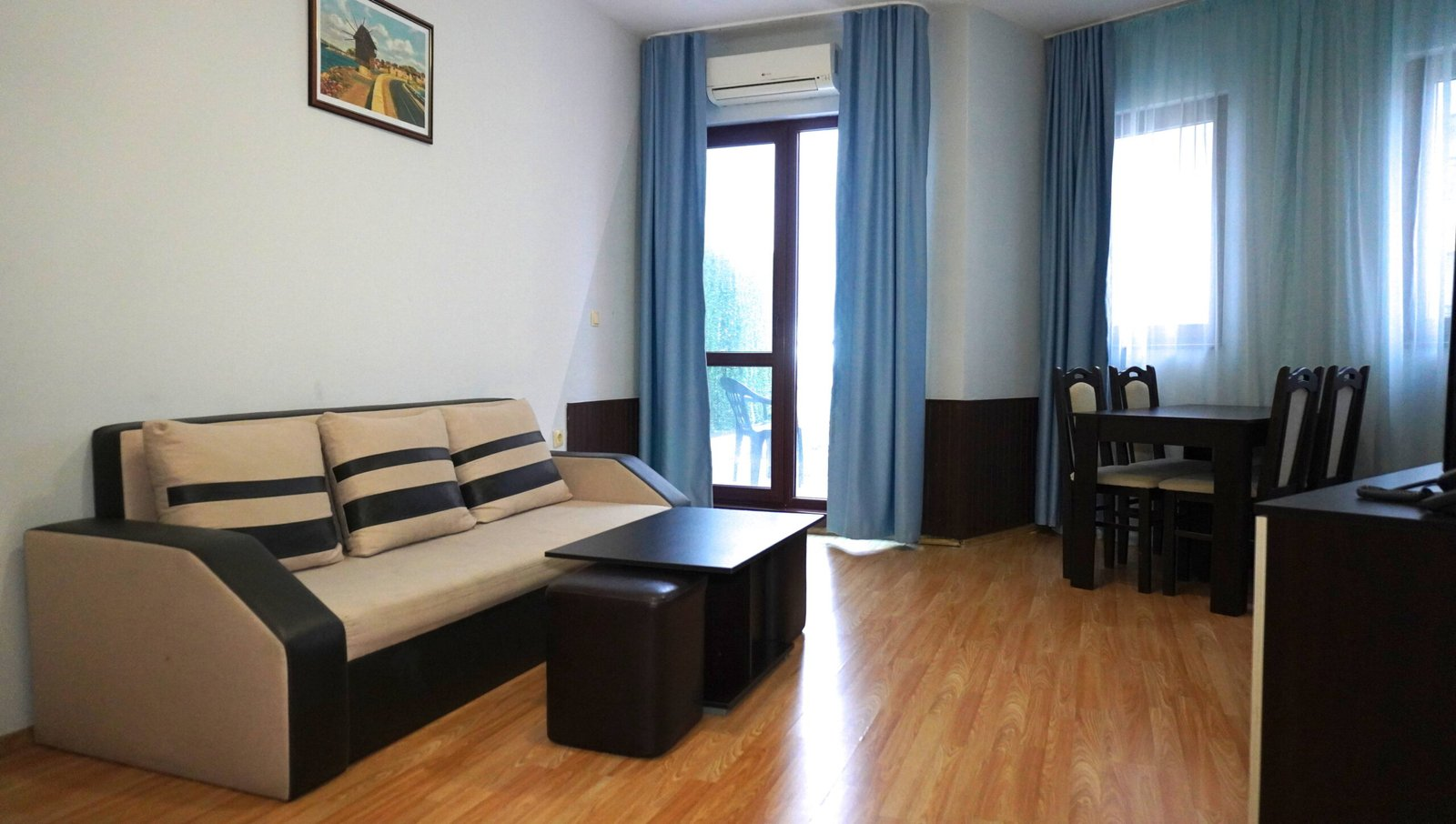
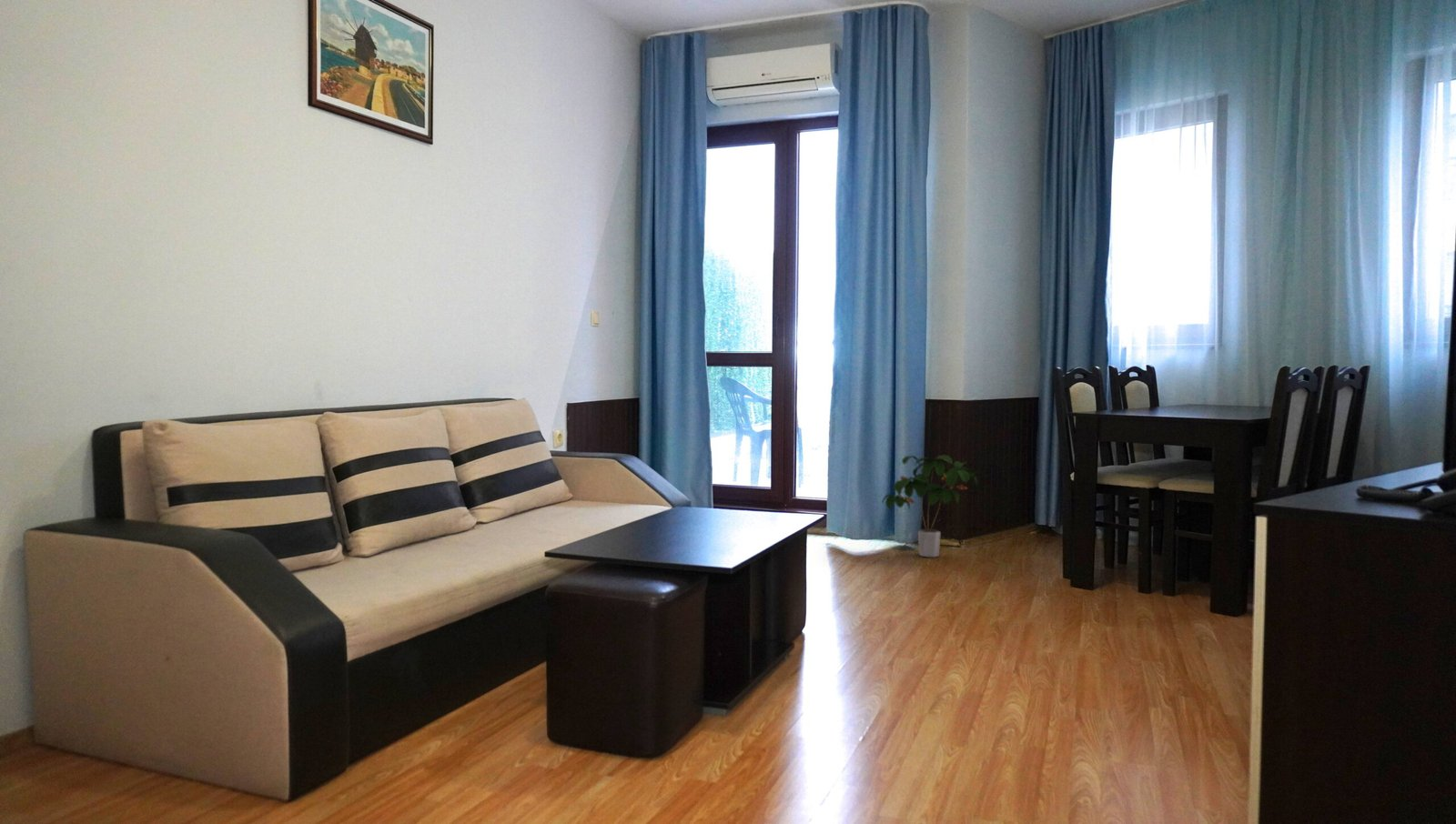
+ potted plant [882,454,978,558]
